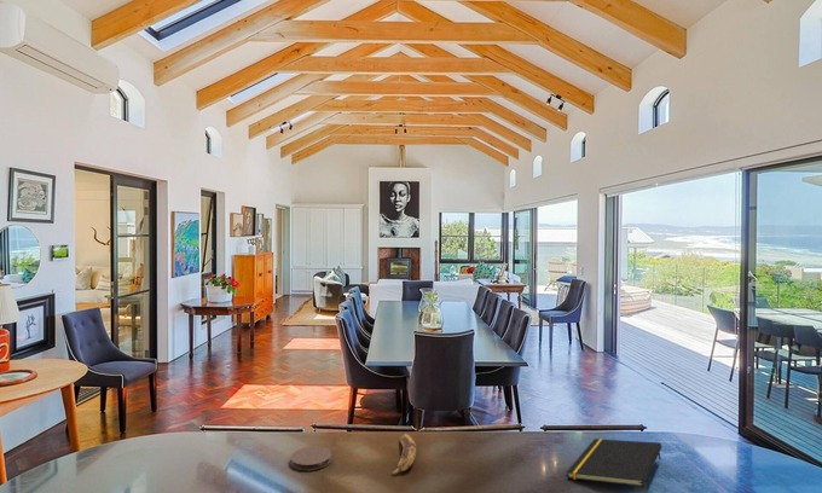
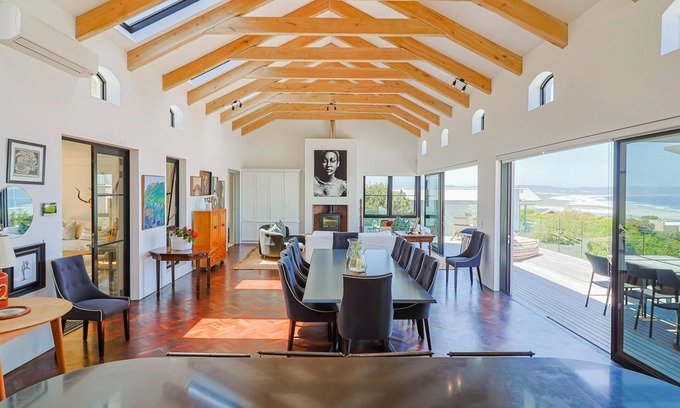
- coaster [290,445,332,471]
- notepad [566,437,662,488]
- banana [390,433,417,476]
